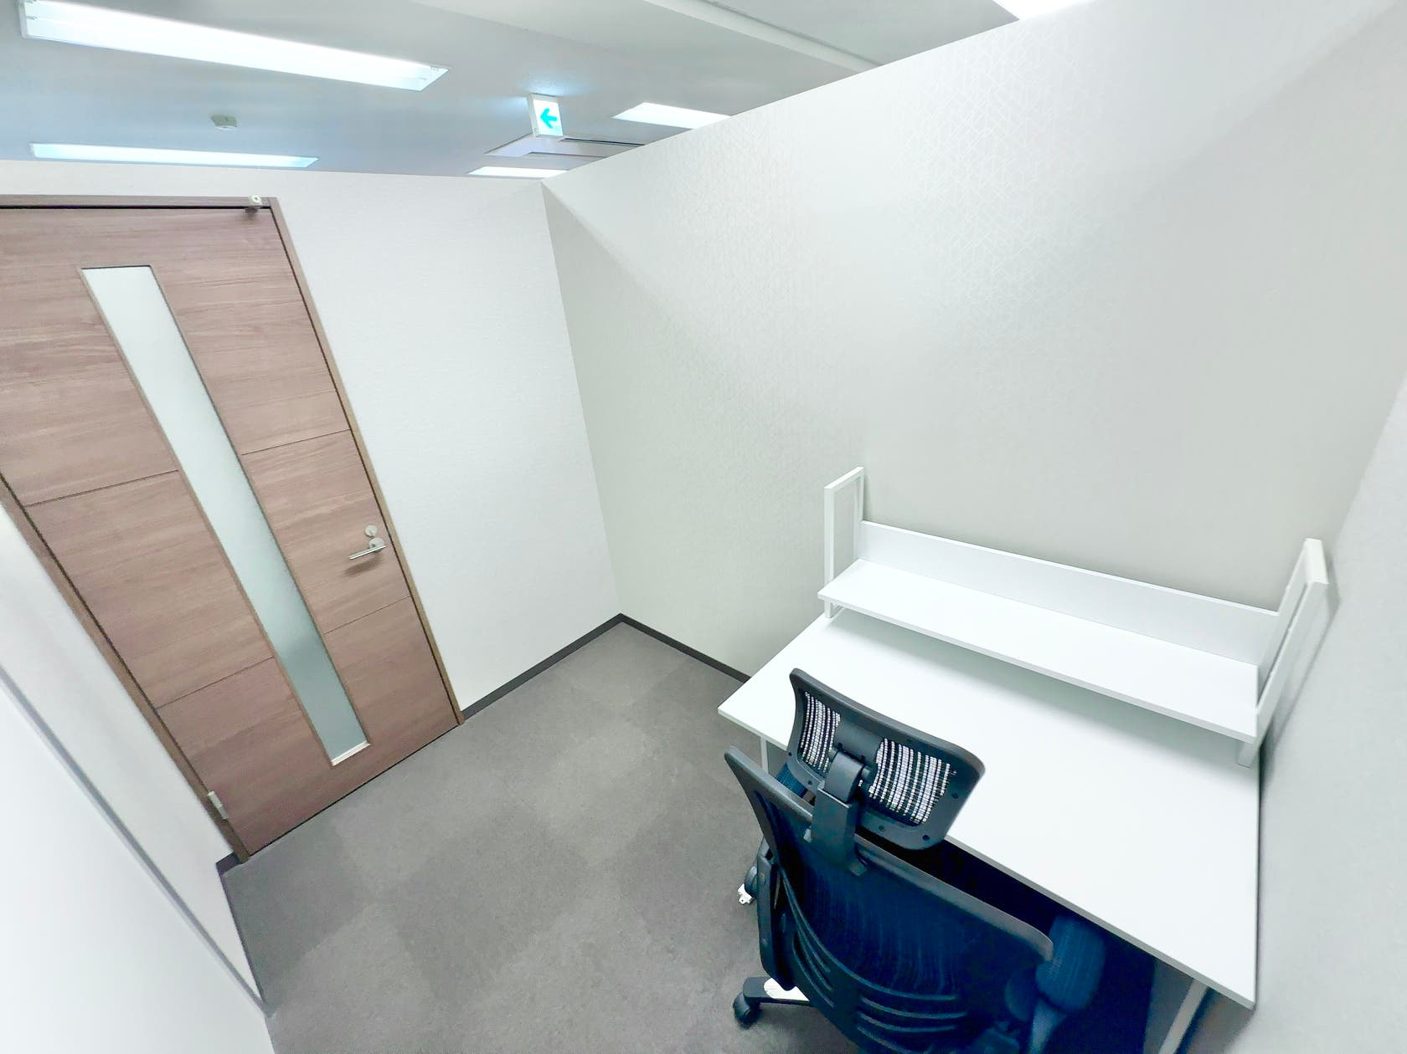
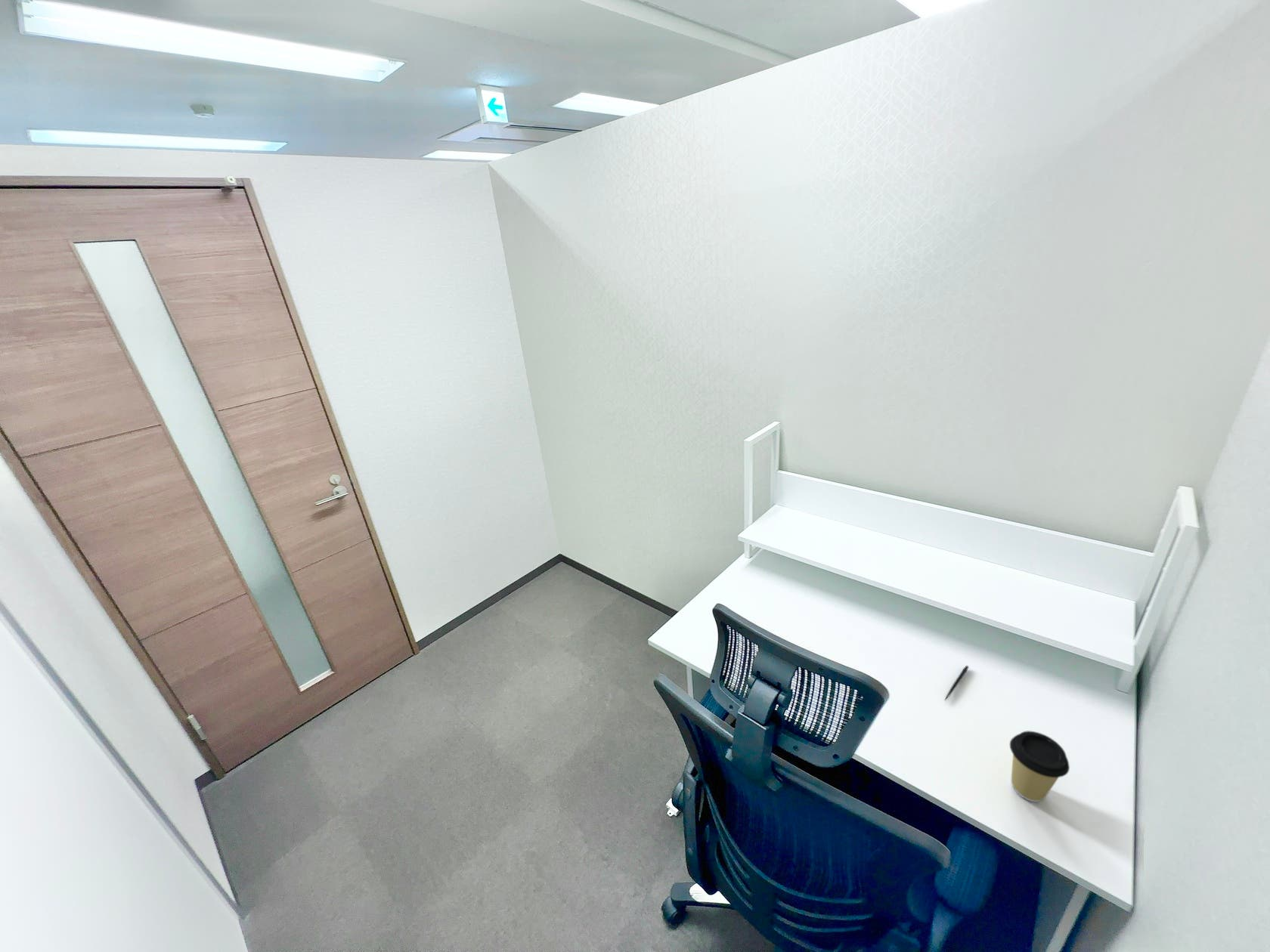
+ pen [944,665,969,701]
+ coffee cup [1009,730,1070,802]
